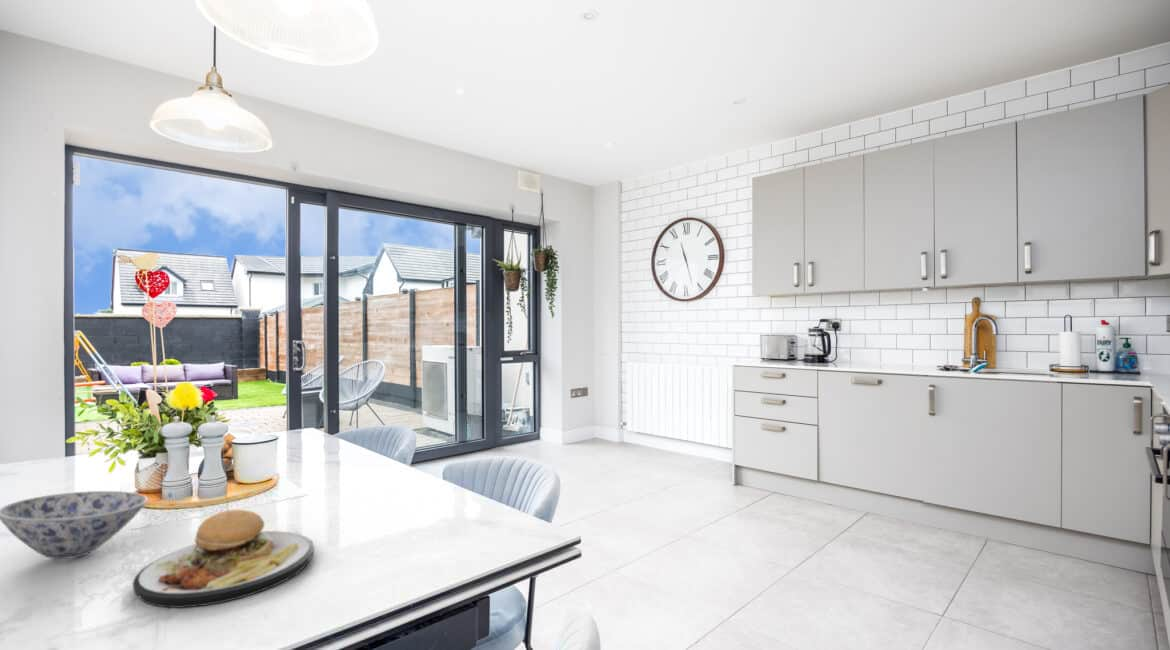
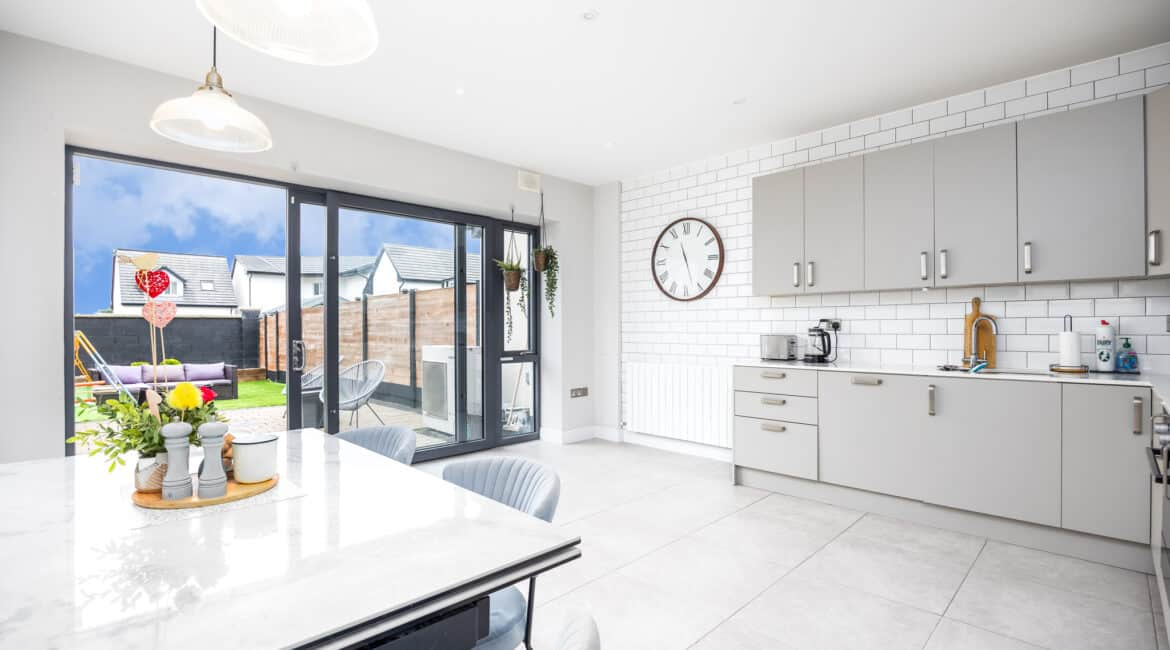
- plate [132,489,315,609]
- bowl [0,490,148,560]
